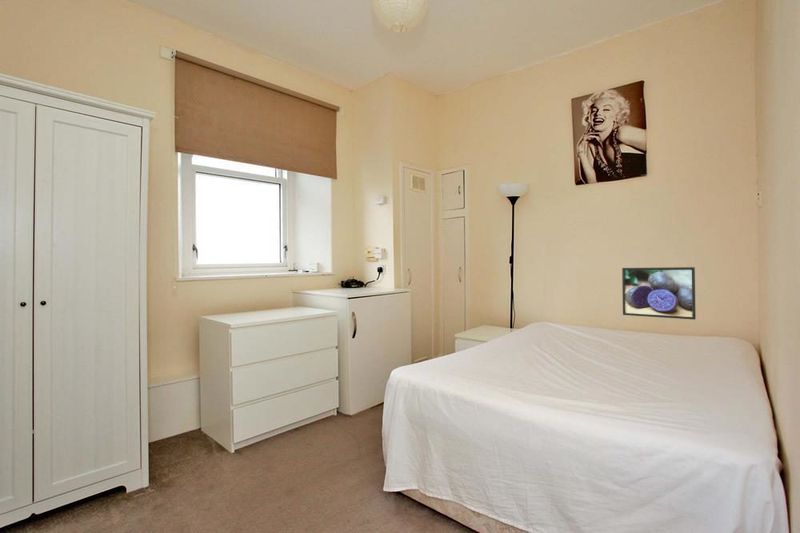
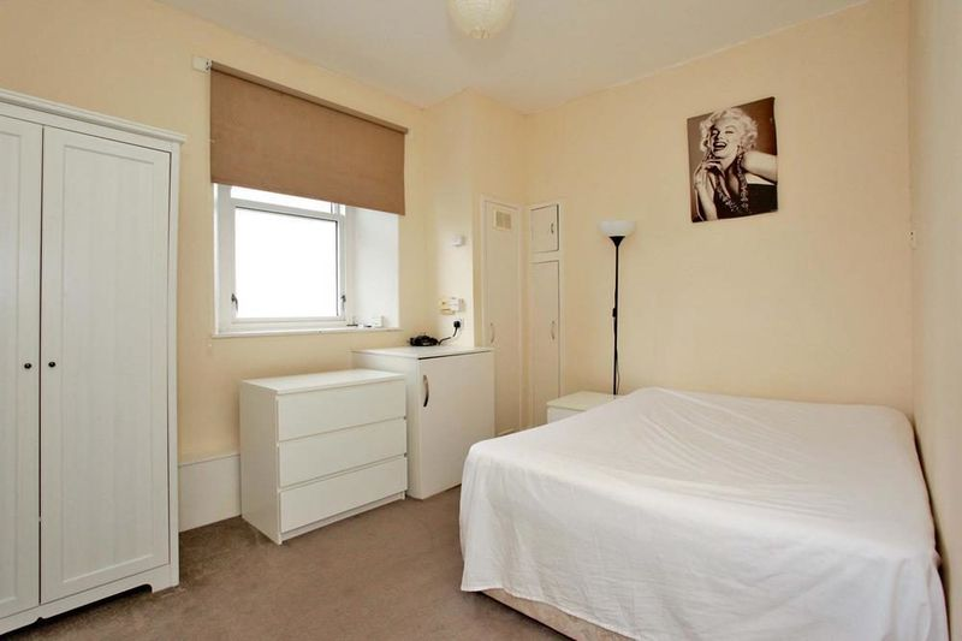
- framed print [621,266,697,321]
